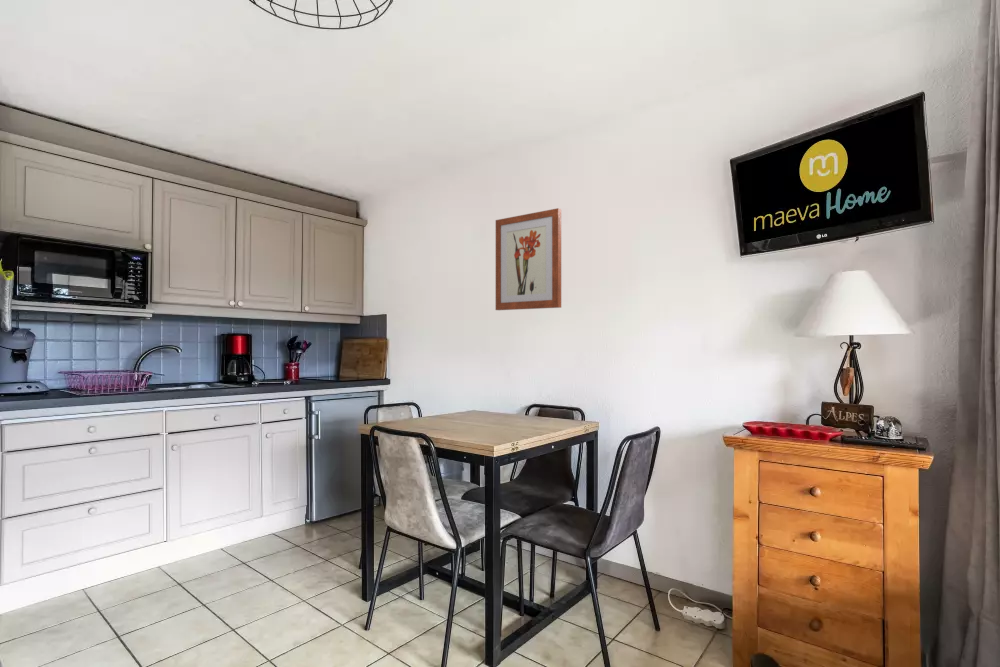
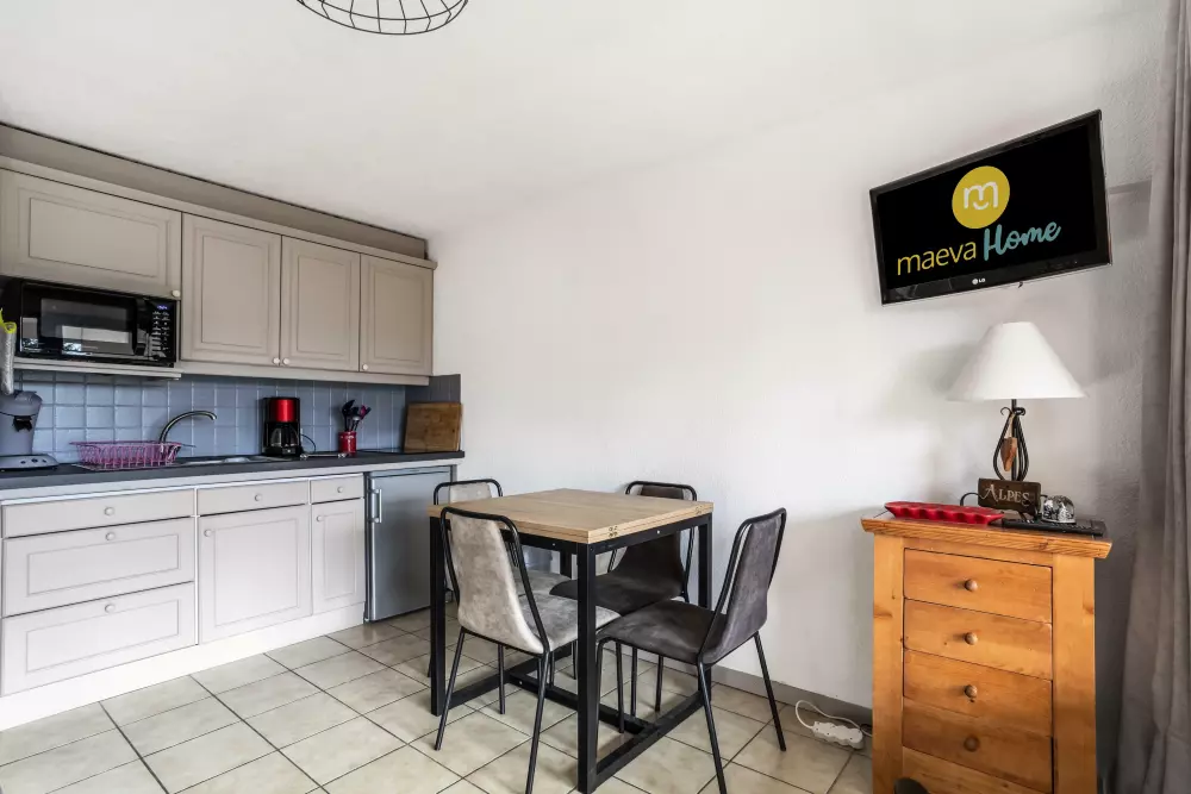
- wall art [495,207,562,311]
